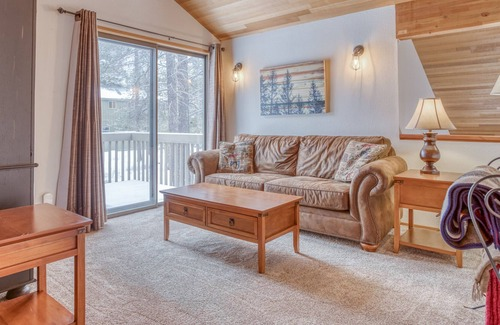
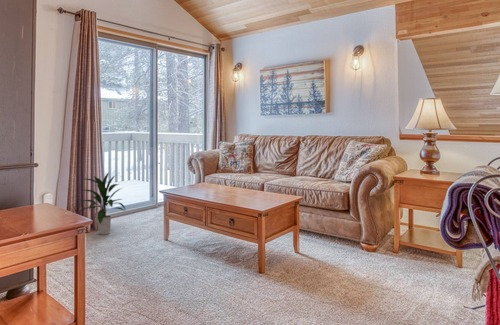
+ indoor plant [79,171,127,235]
